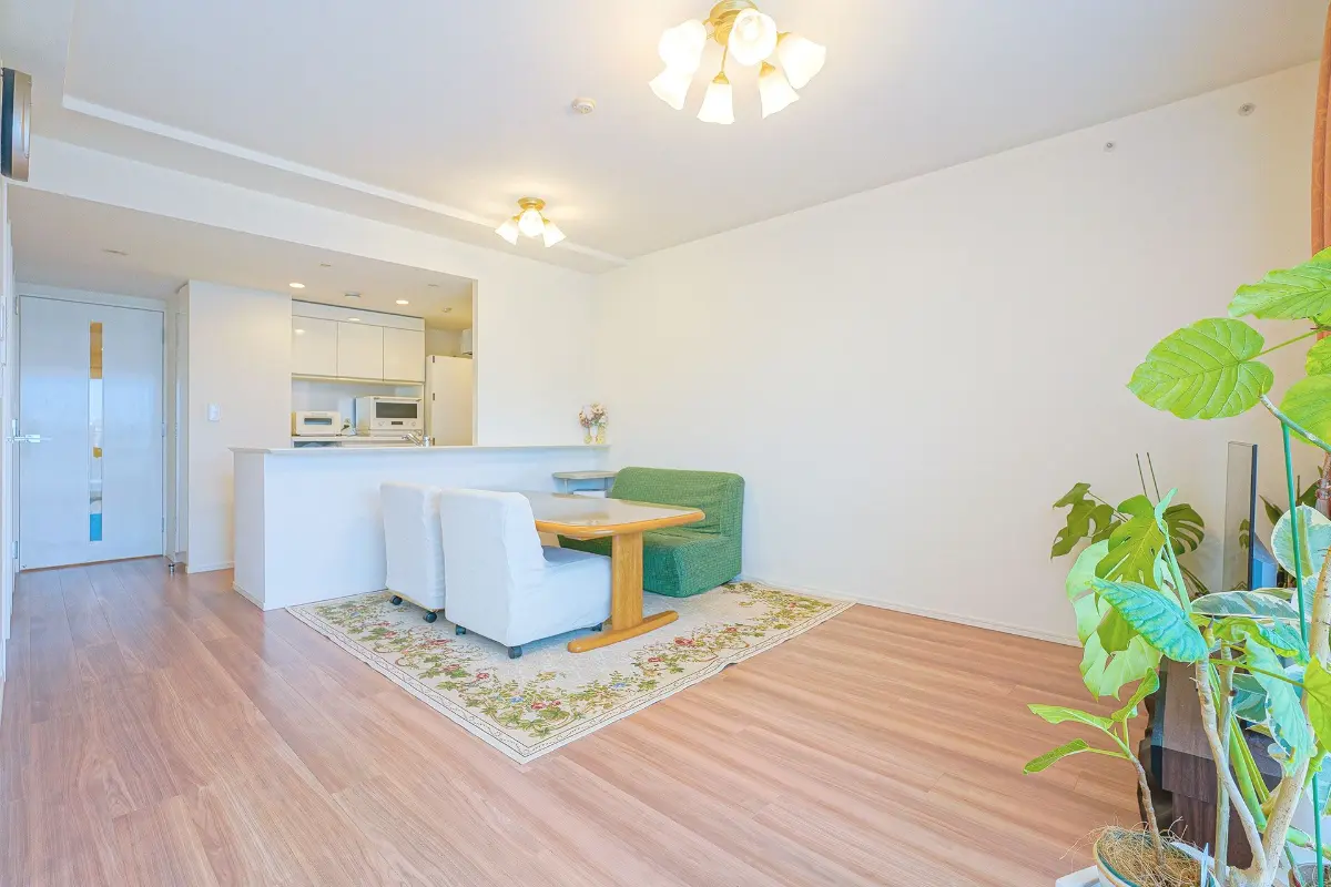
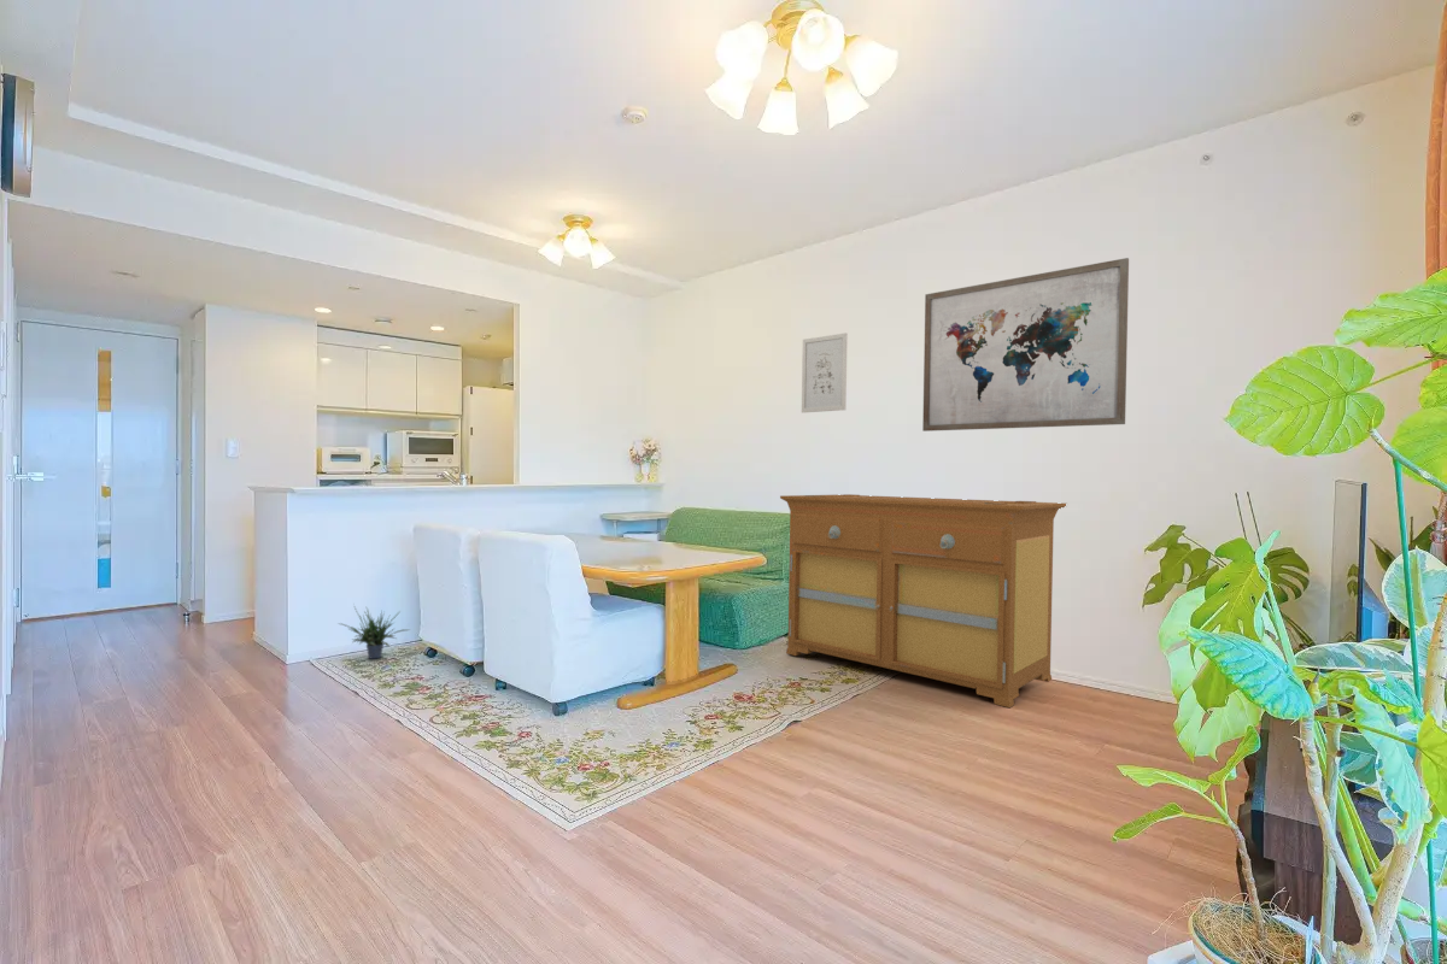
+ wall art [921,257,1130,433]
+ potted plant [336,604,411,660]
+ wall art [801,333,849,413]
+ sideboard [779,493,1067,709]
